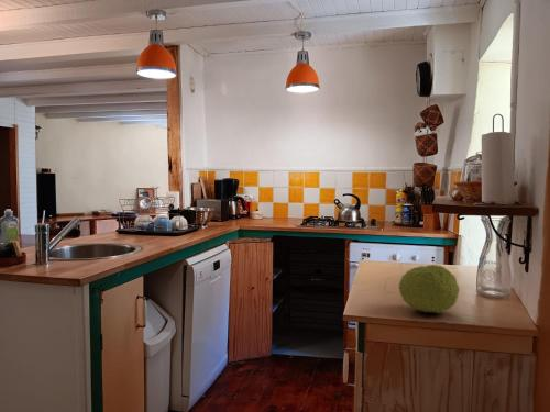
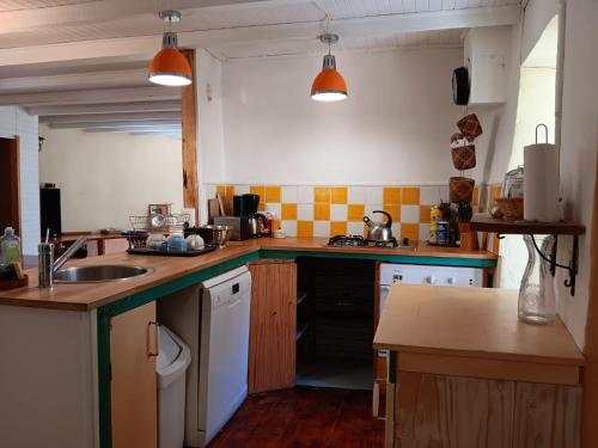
- fruit [398,264,460,314]
